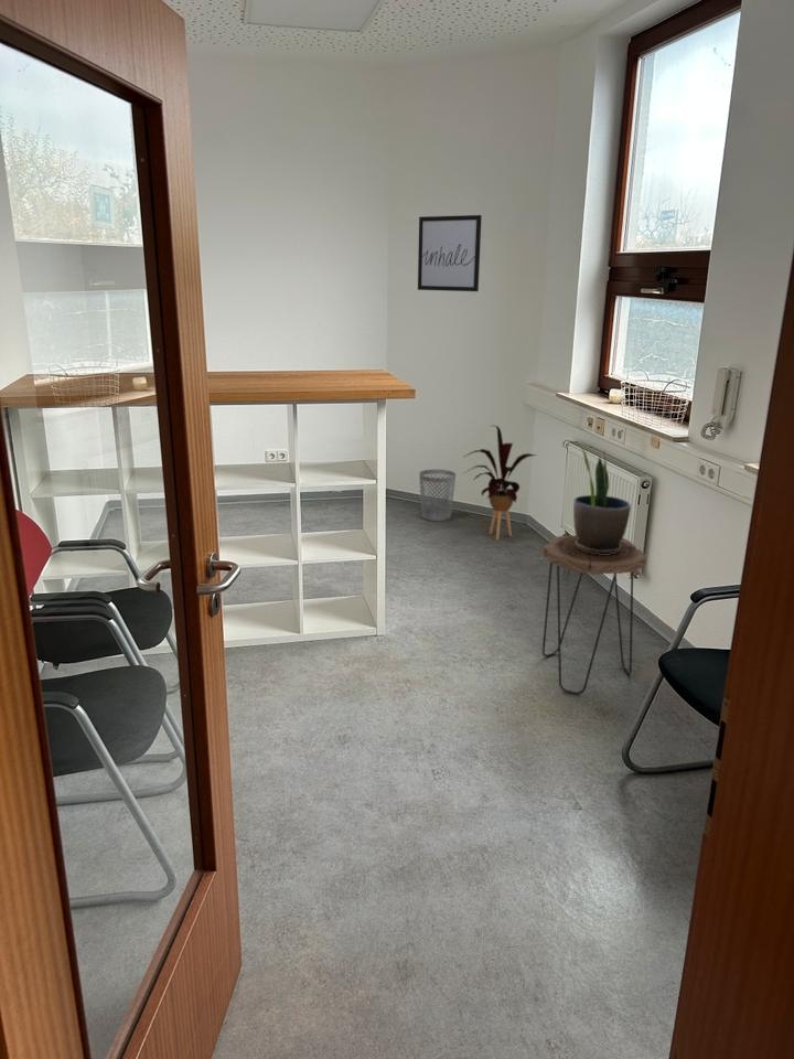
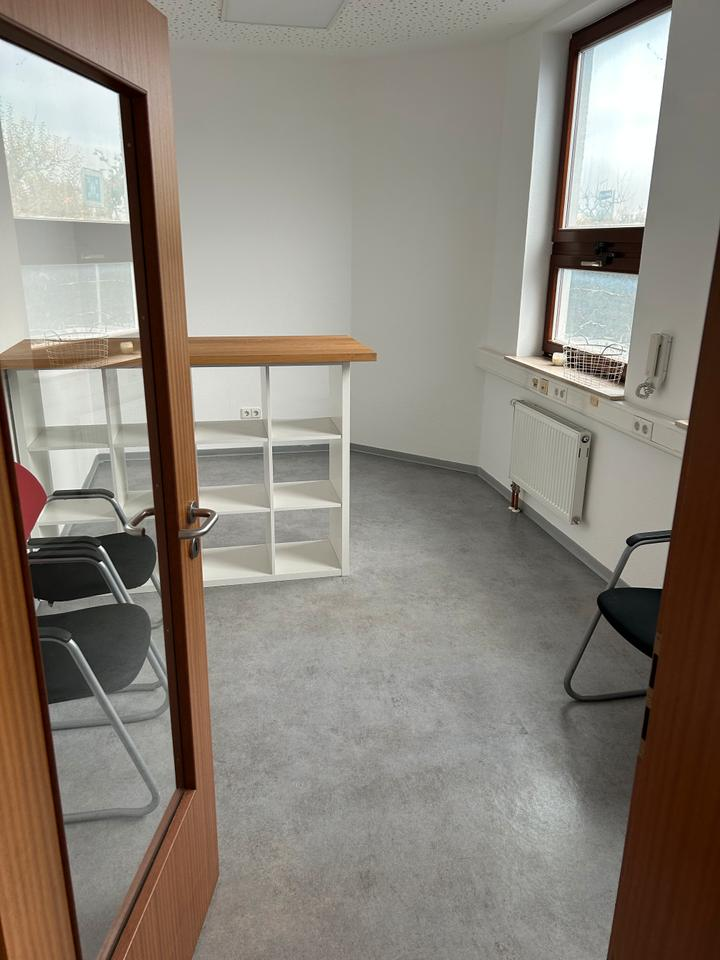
- house plant [462,425,537,542]
- wastebasket [418,468,457,522]
- wall art [417,214,483,292]
- potted plant [572,448,632,555]
- side table [541,534,647,695]
